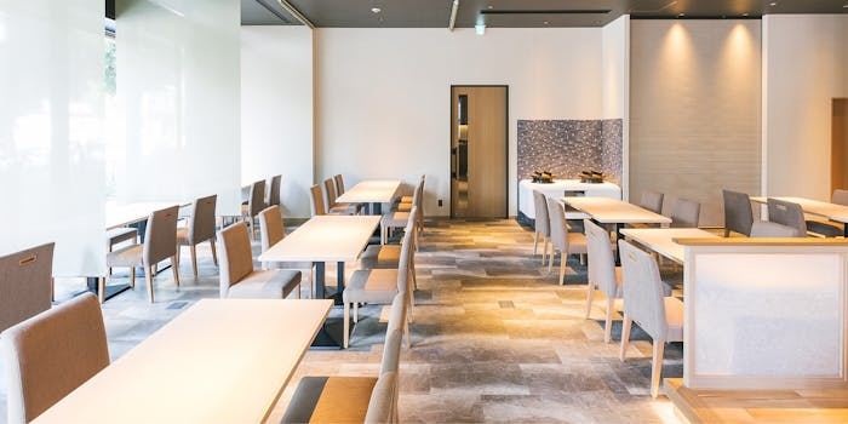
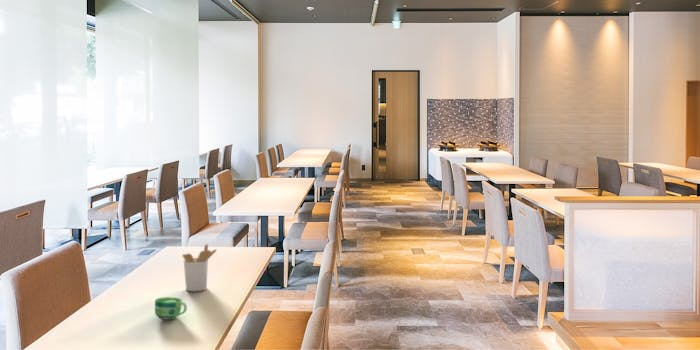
+ cup [154,296,188,321]
+ utensil holder [182,243,218,292]
